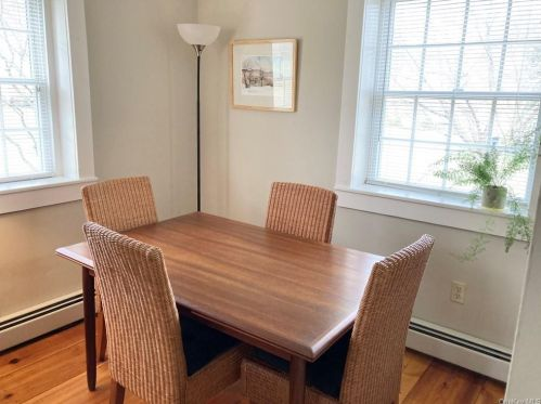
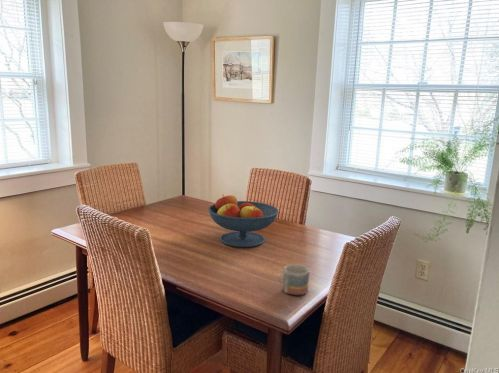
+ mug [277,263,311,297]
+ fruit bowl [207,193,280,248]
